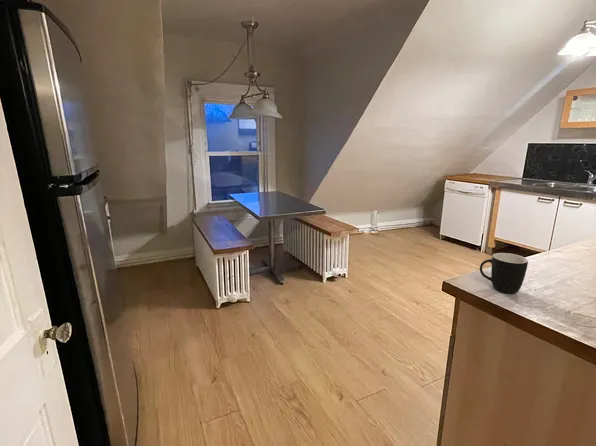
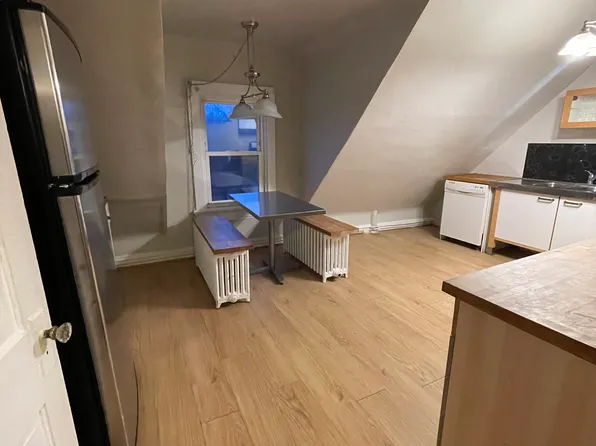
- mug [479,252,529,295]
